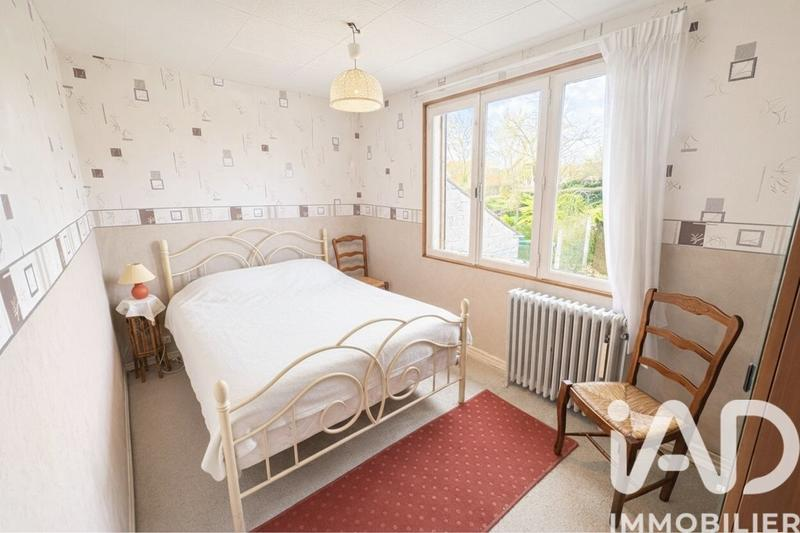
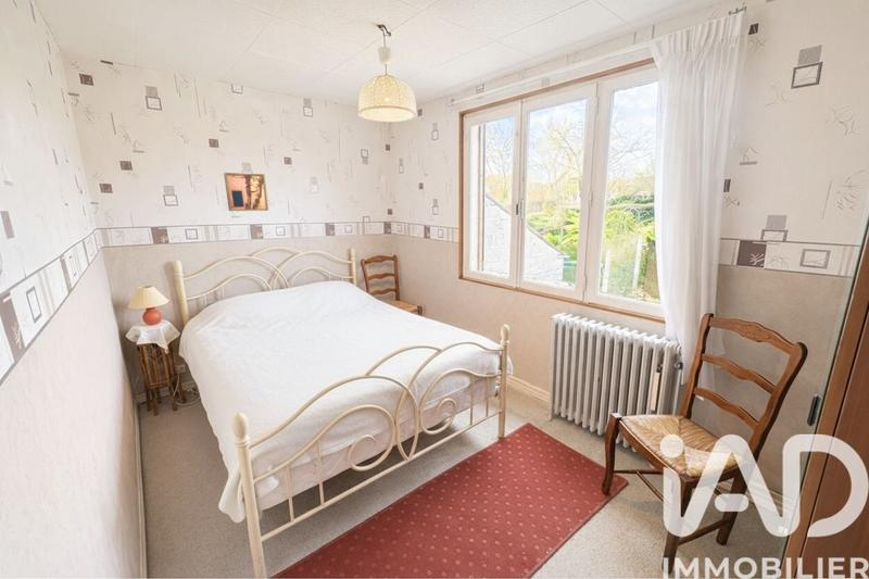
+ wall art [223,172,269,212]
